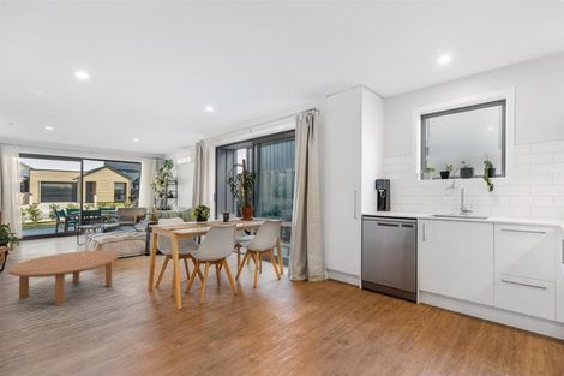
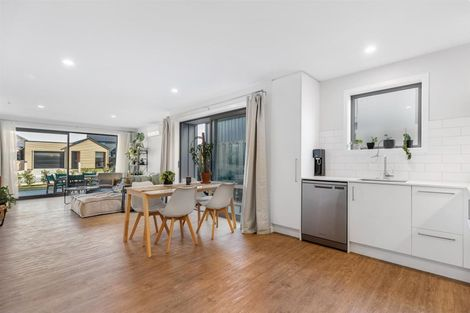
- coffee table [7,250,120,306]
